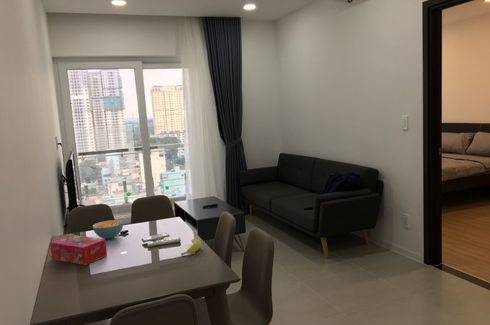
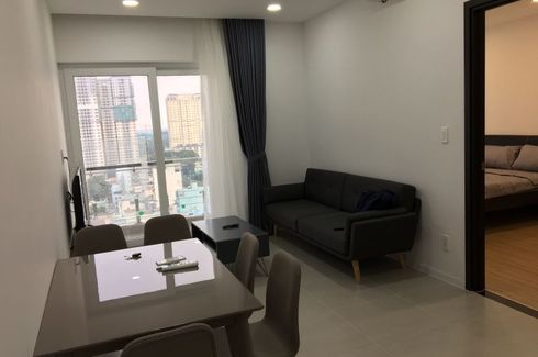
- tissue box [49,234,108,266]
- fruit [180,238,202,256]
- cereal bowl [91,219,124,240]
